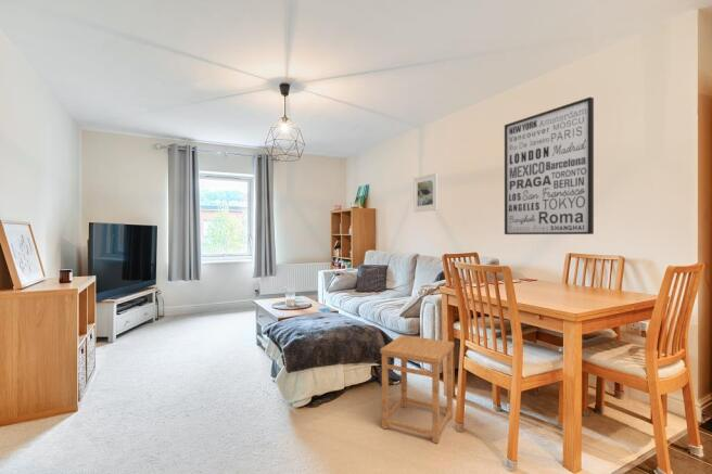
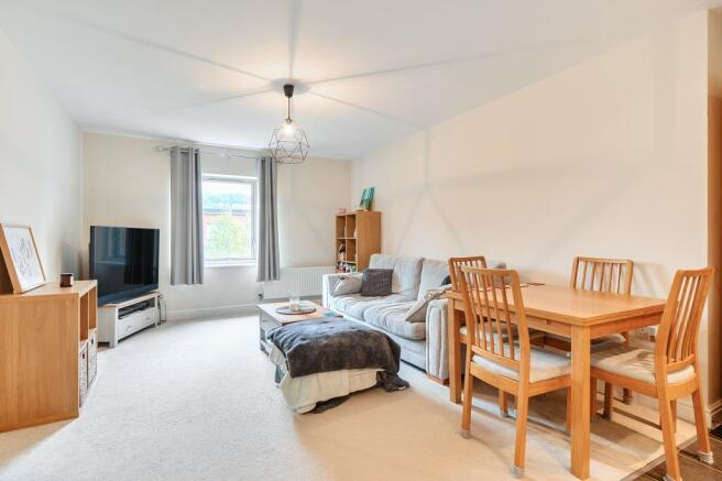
- wall art [504,97,595,235]
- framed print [412,172,438,214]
- side table [379,334,455,445]
